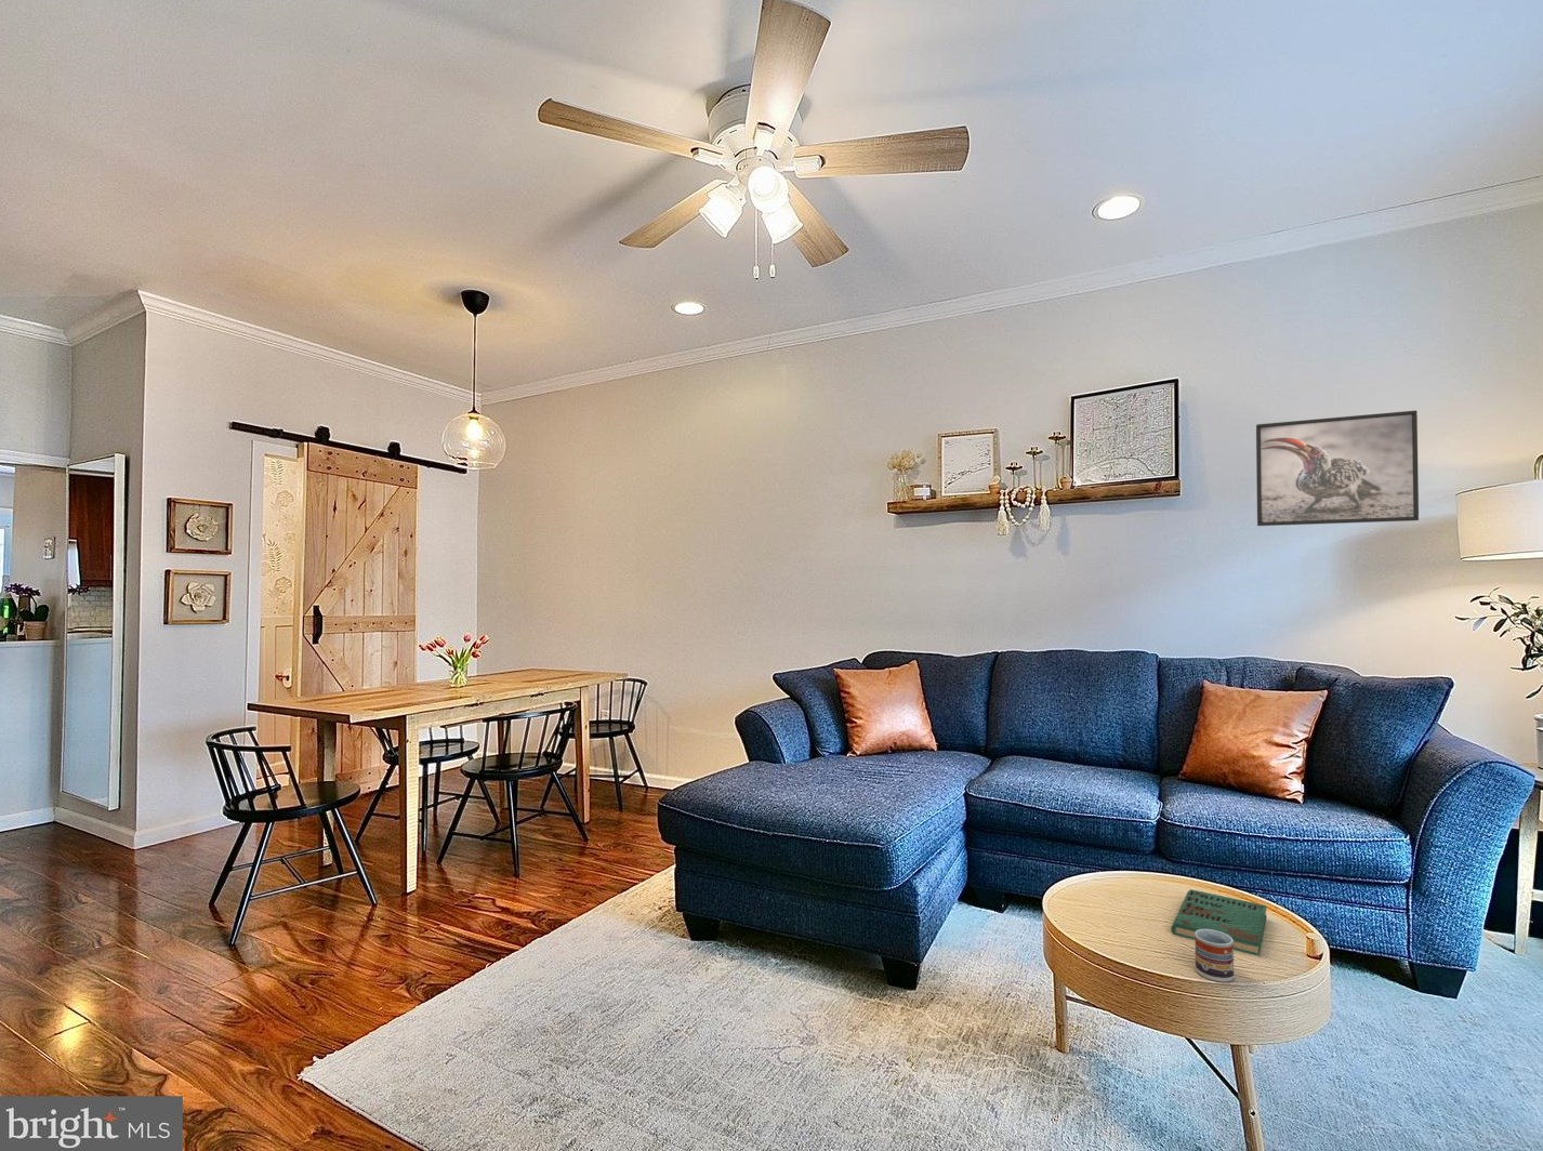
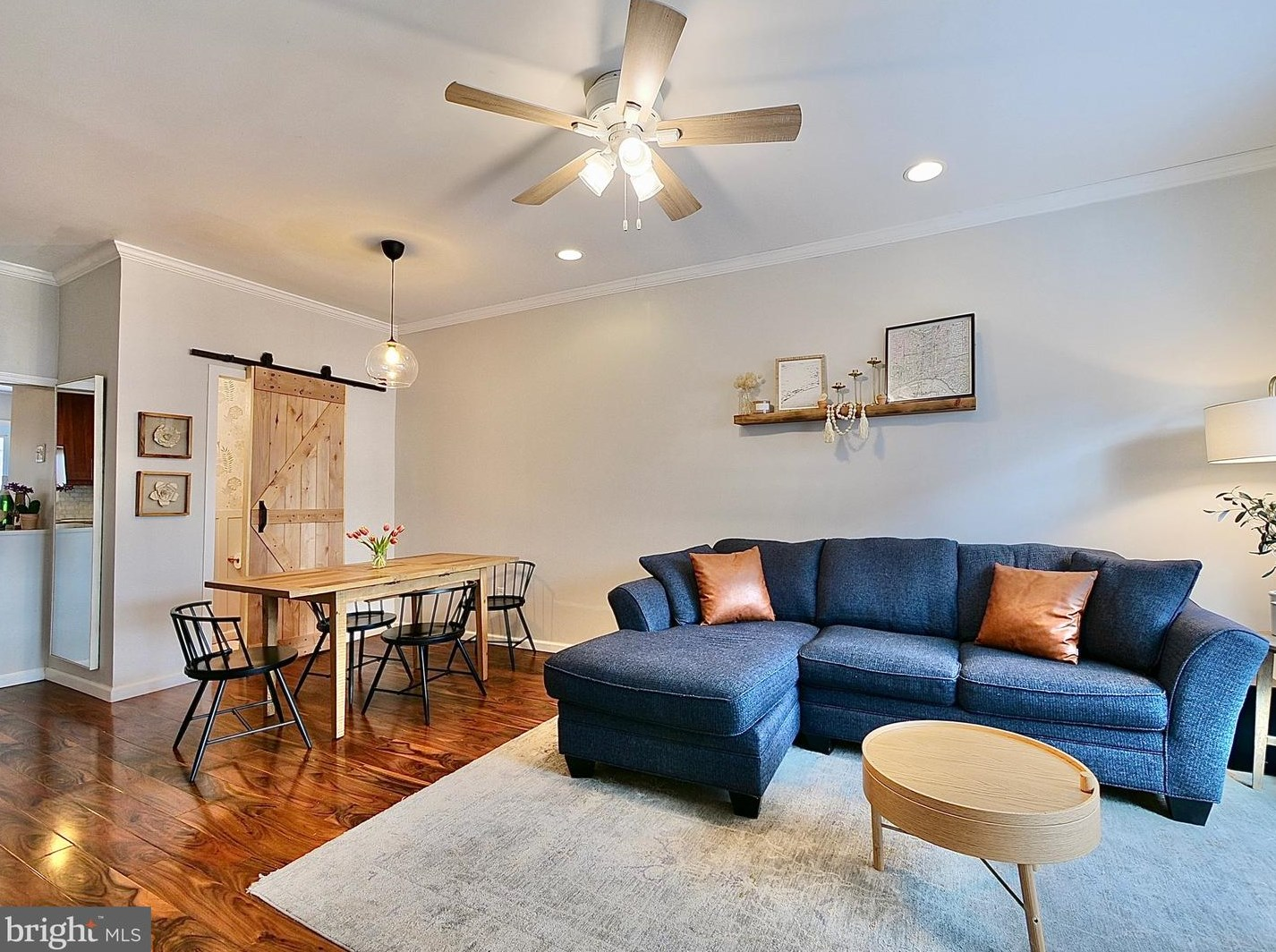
- book [1169,889,1269,958]
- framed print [1255,409,1420,527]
- cup [1195,930,1236,983]
